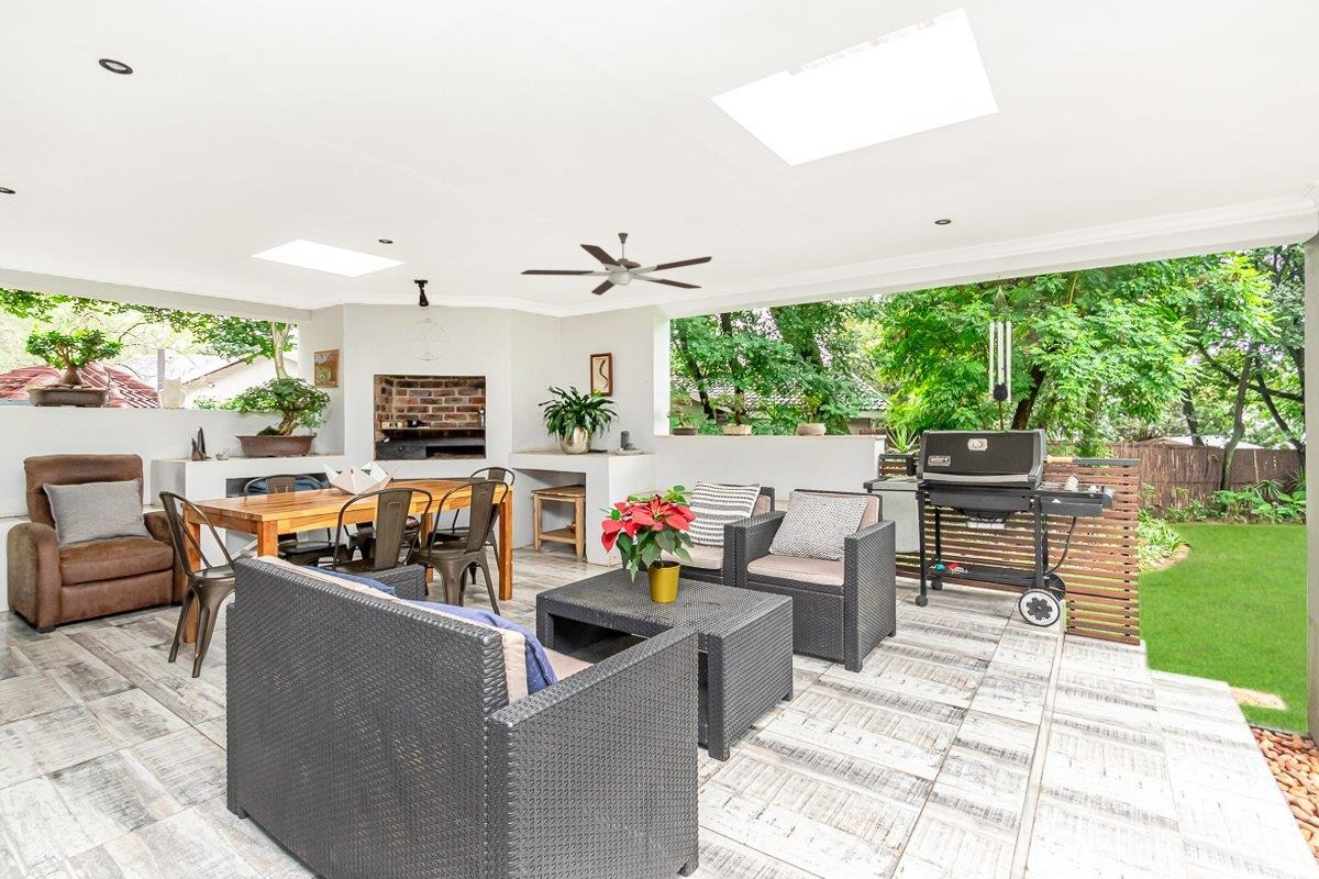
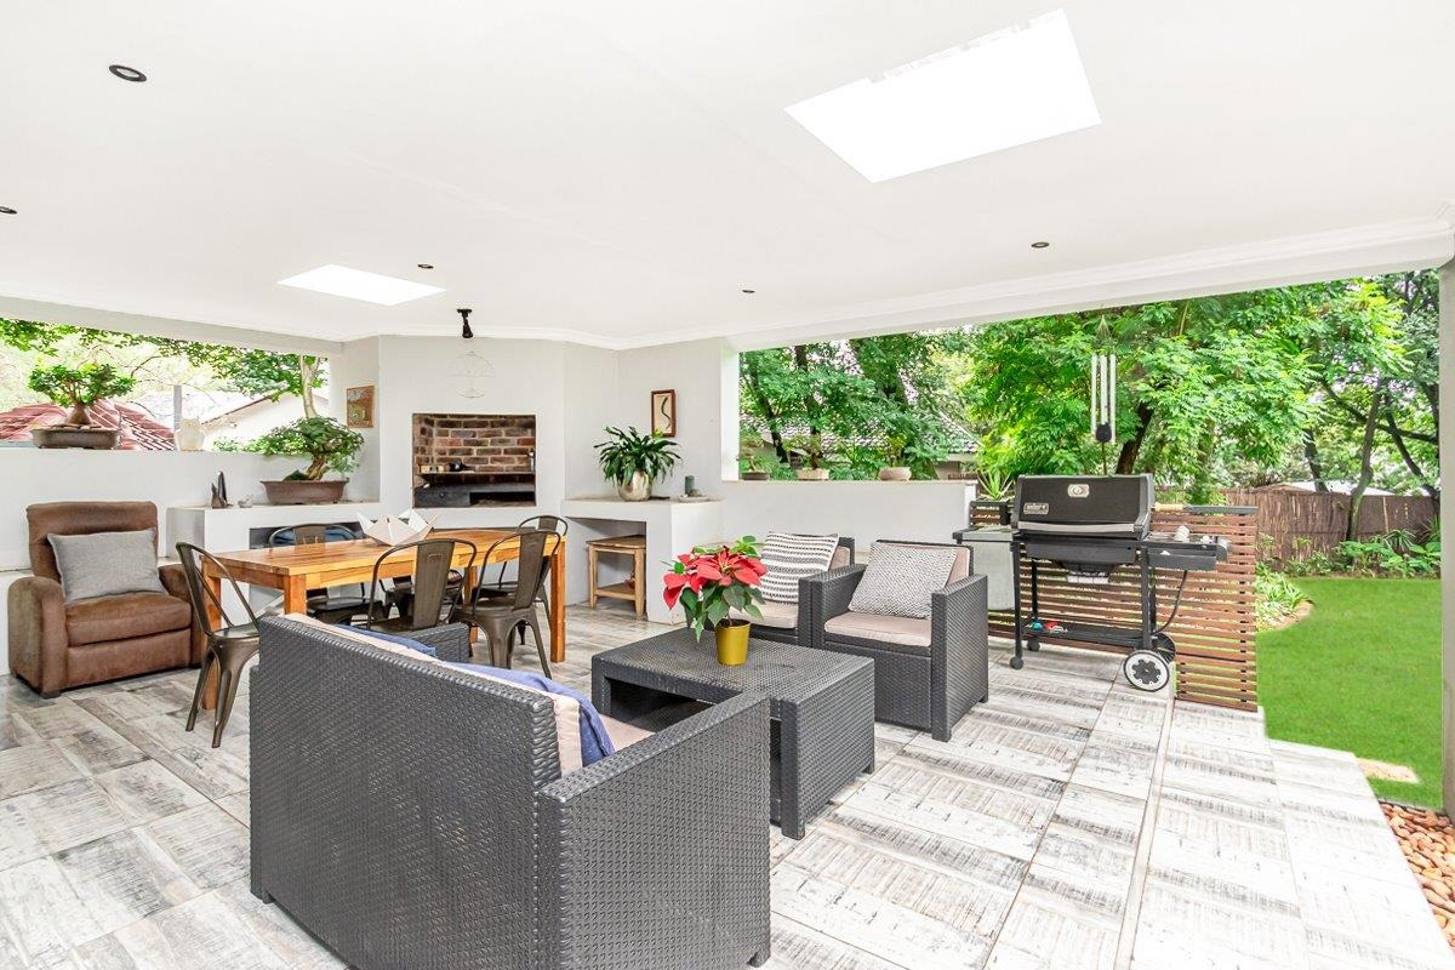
- ceiling fan [520,232,713,297]
